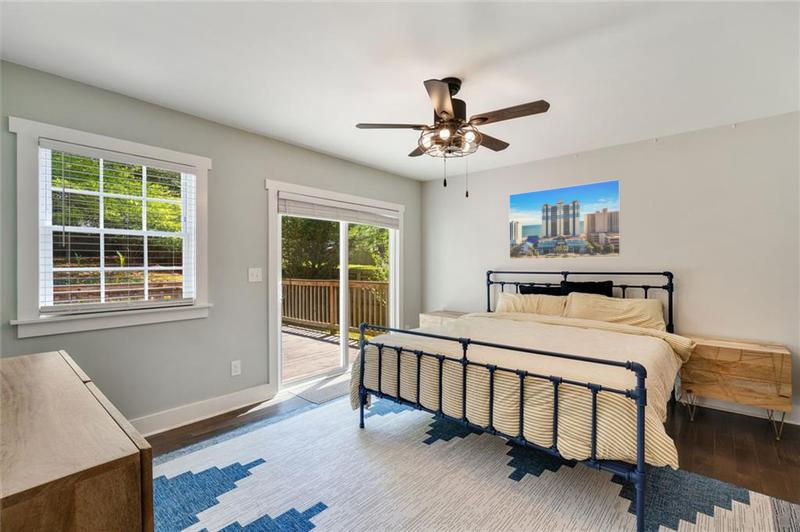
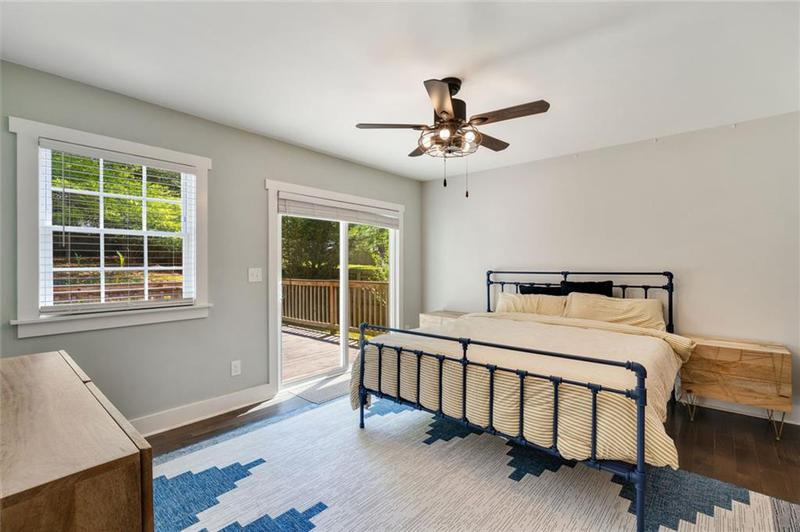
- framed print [508,178,622,260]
